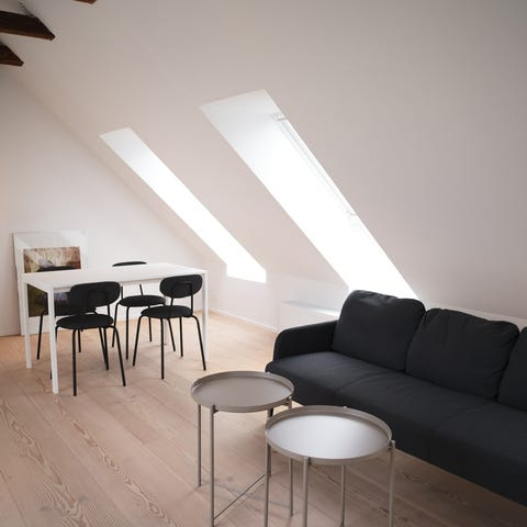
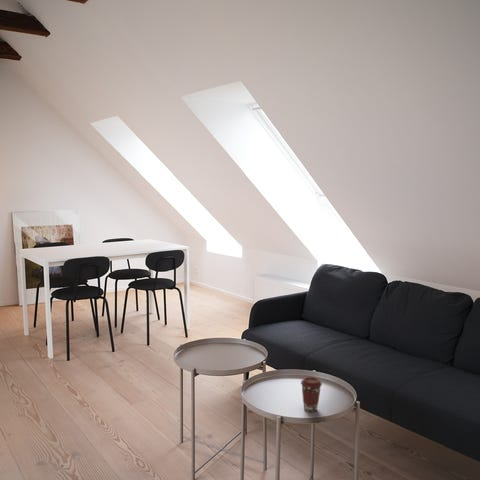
+ coffee cup [300,376,323,413]
